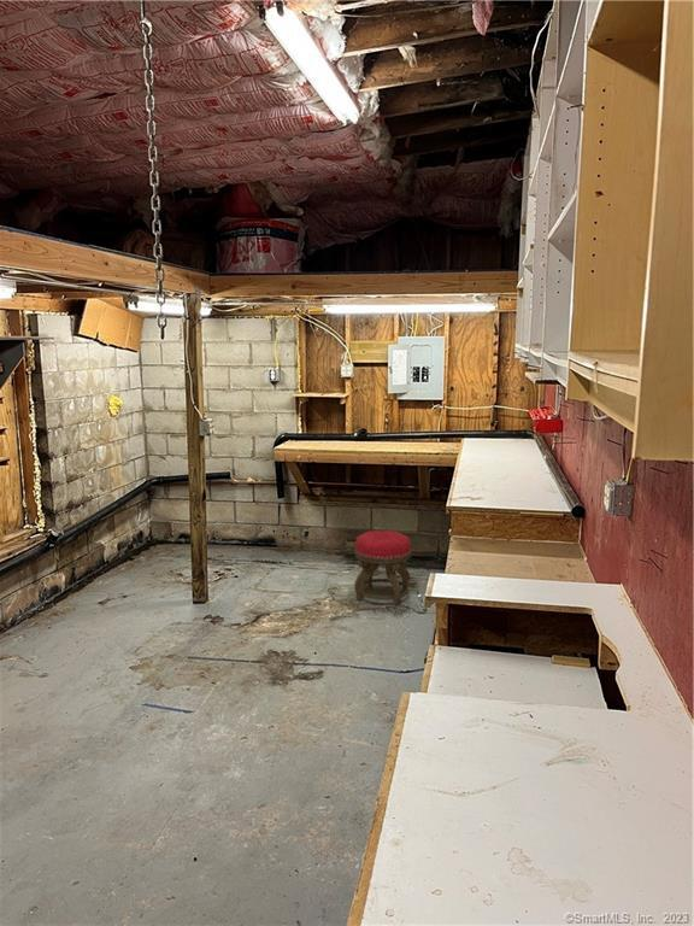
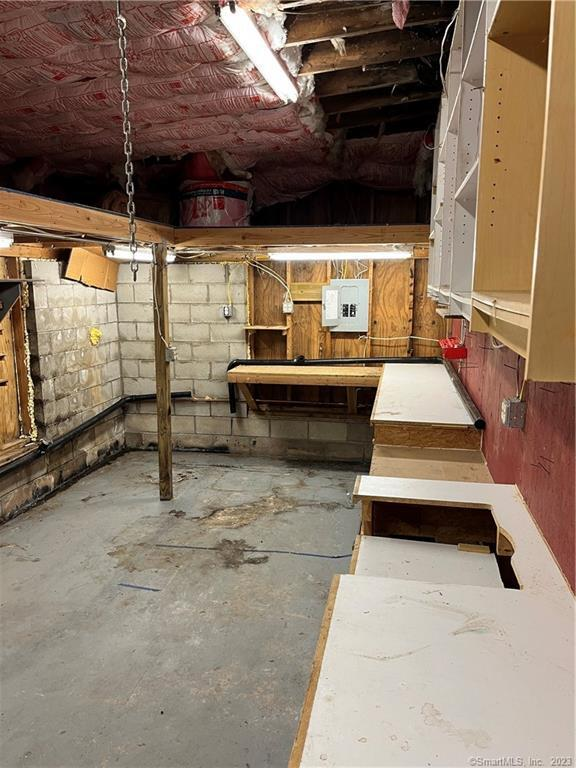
- stool [353,529,412,606]
